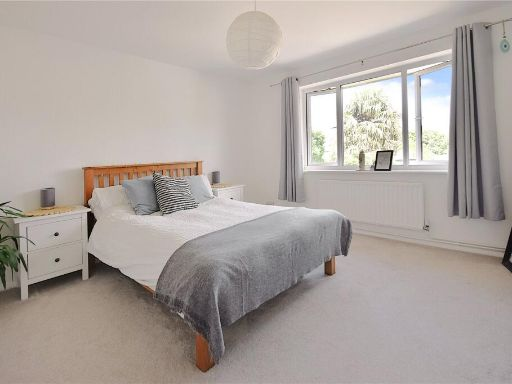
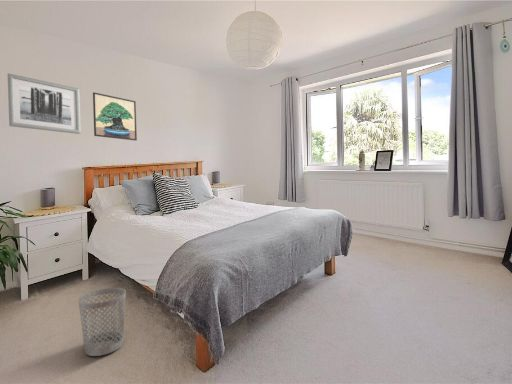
+ wastebasket [77,287,127,357]
+ wall art [7,72,82,135]
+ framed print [92,91,138,141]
